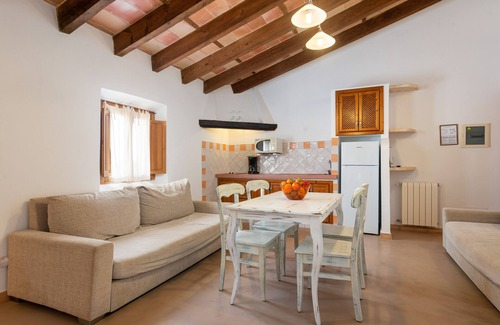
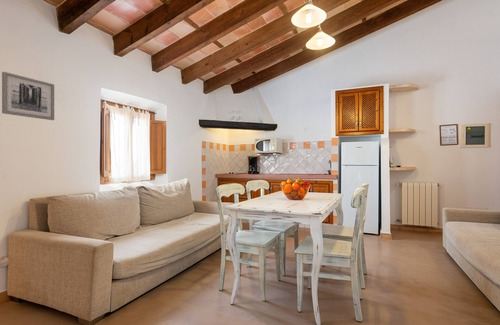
+ wall art [1,71,55,121]
